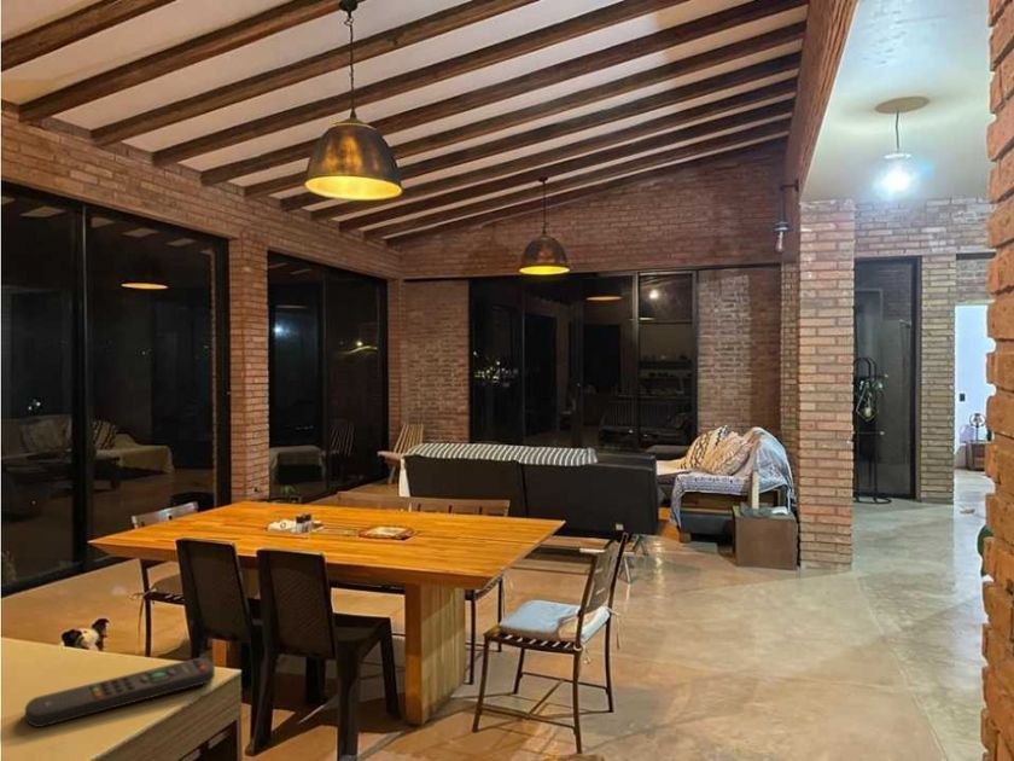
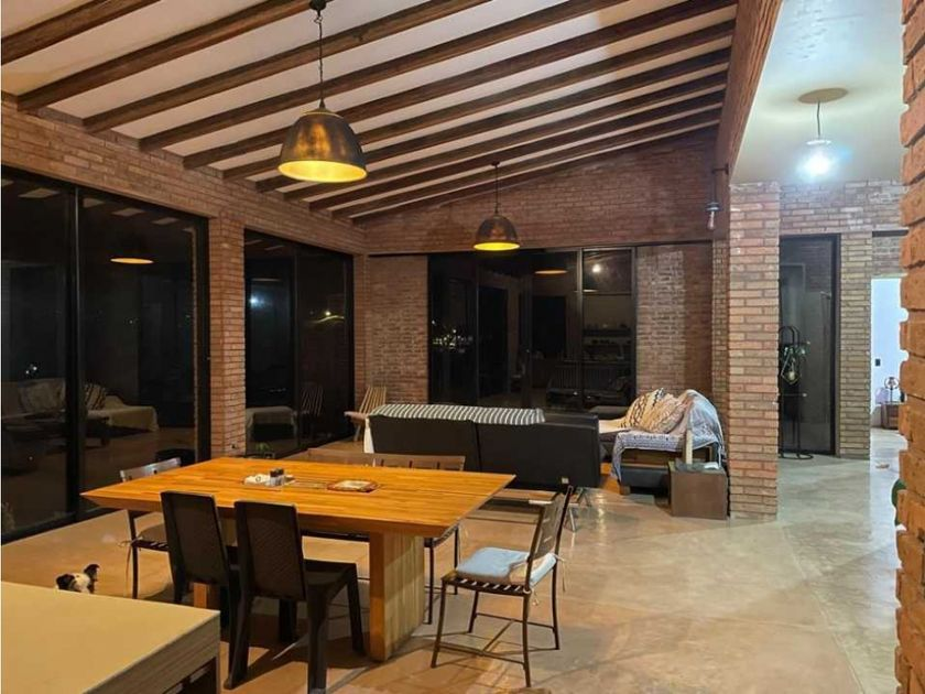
- remote control [24,657,216,728]
